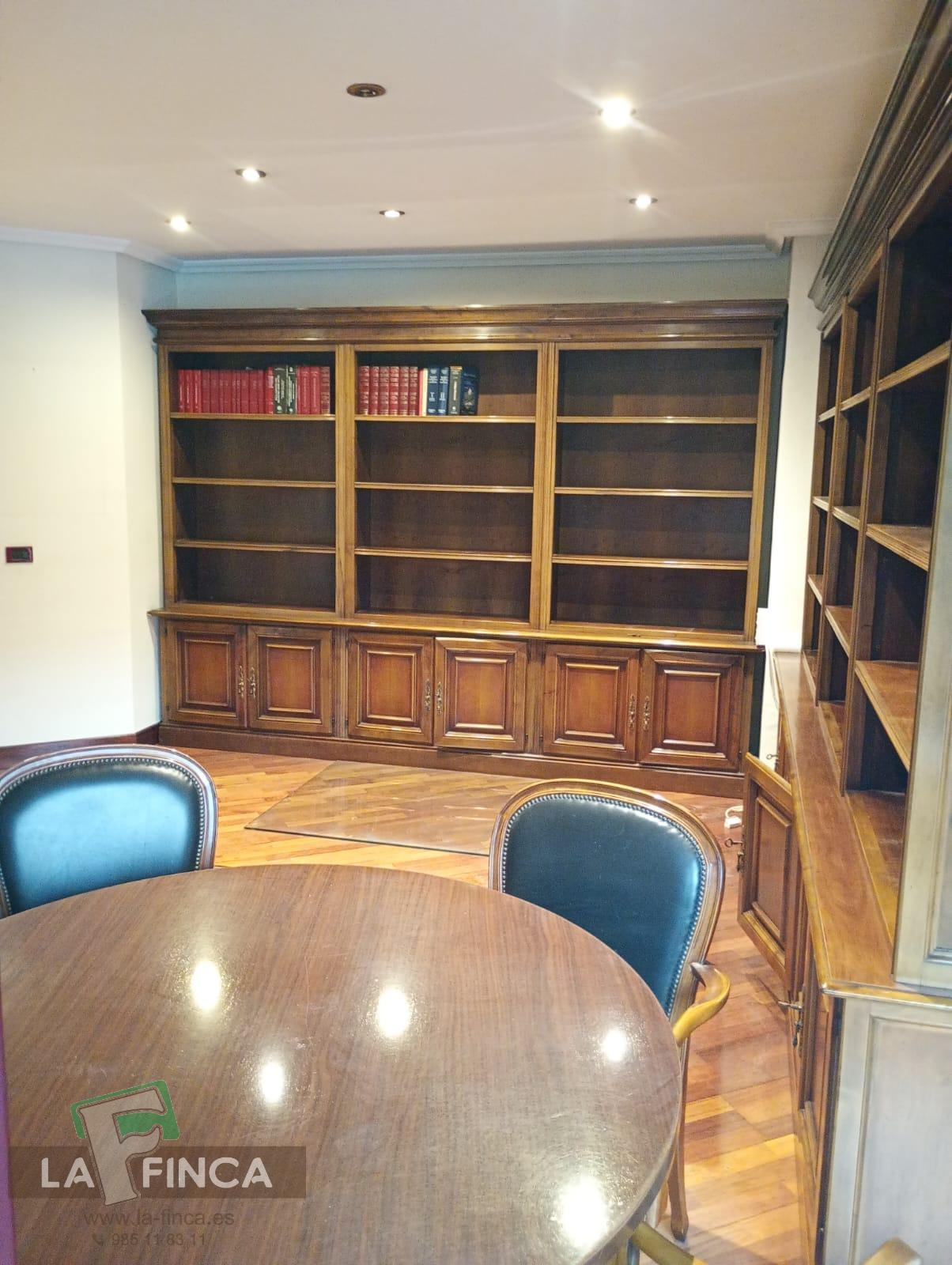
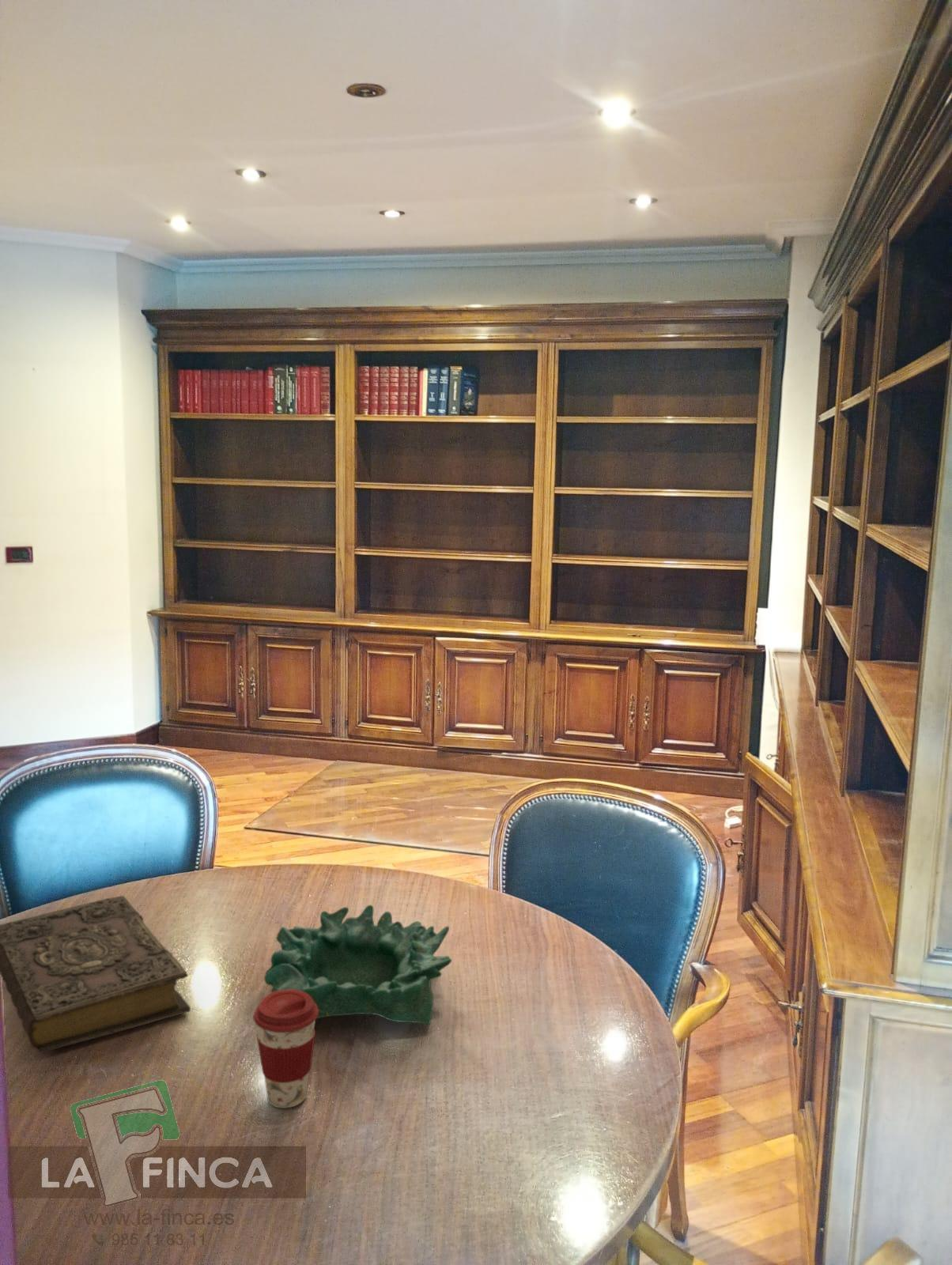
+ coffee cup [252,989,319,1109]
+ decorative bowl [263,904,452,1025]
+ book [0,895,191,1054]
